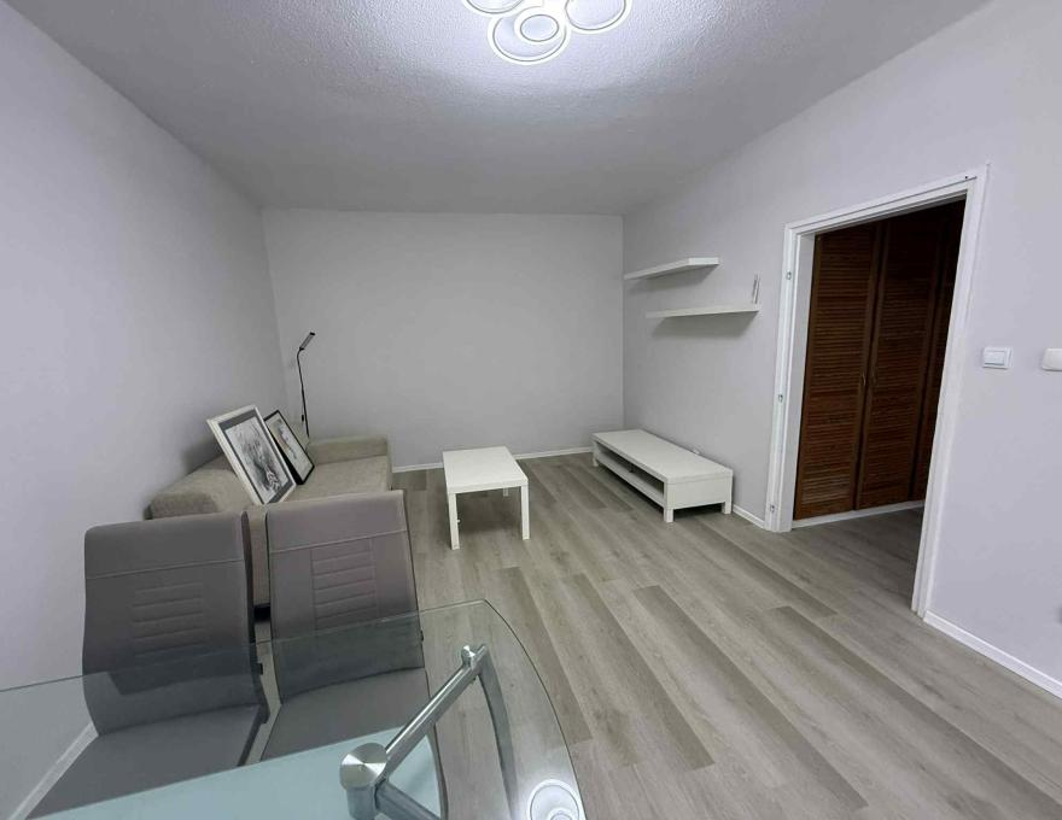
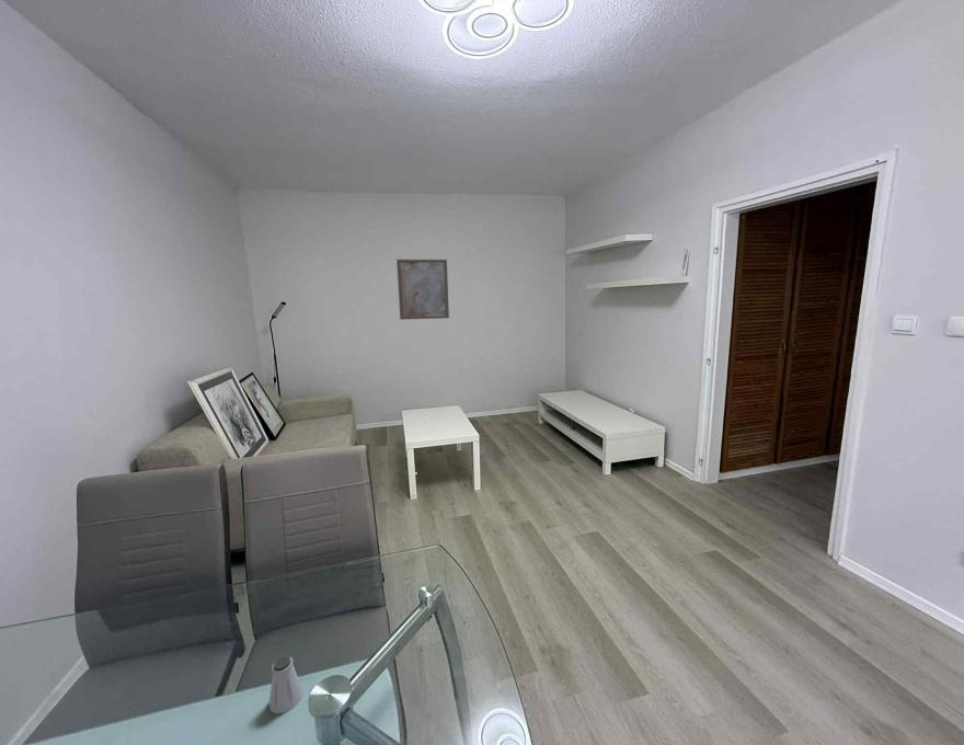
+ wall art [395,259,450,321]
+ saltshaker [268,654,305,714]
